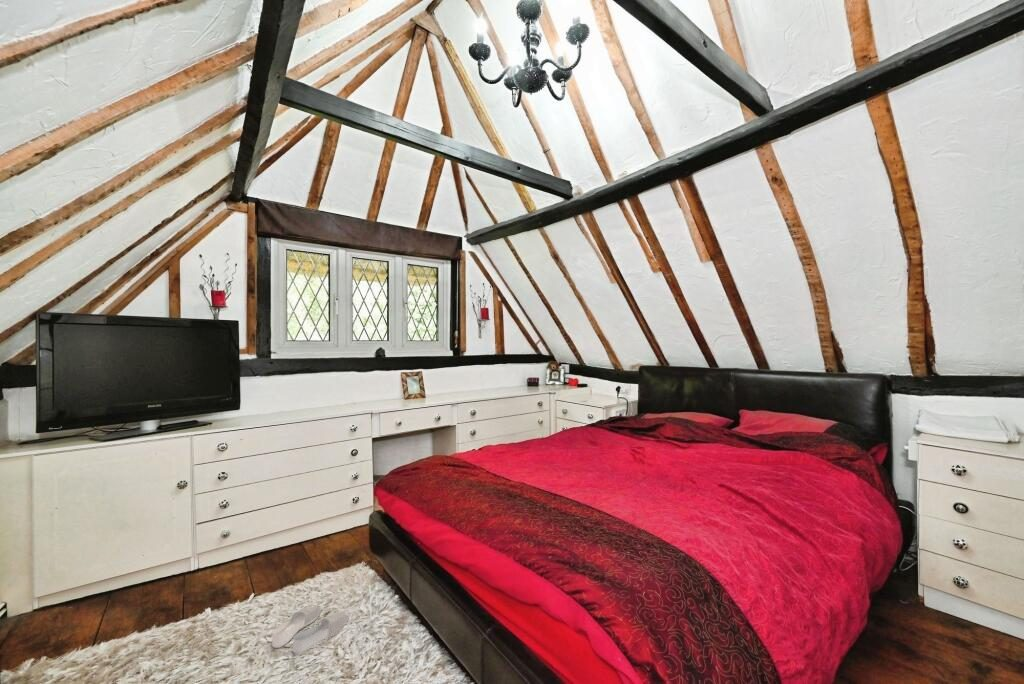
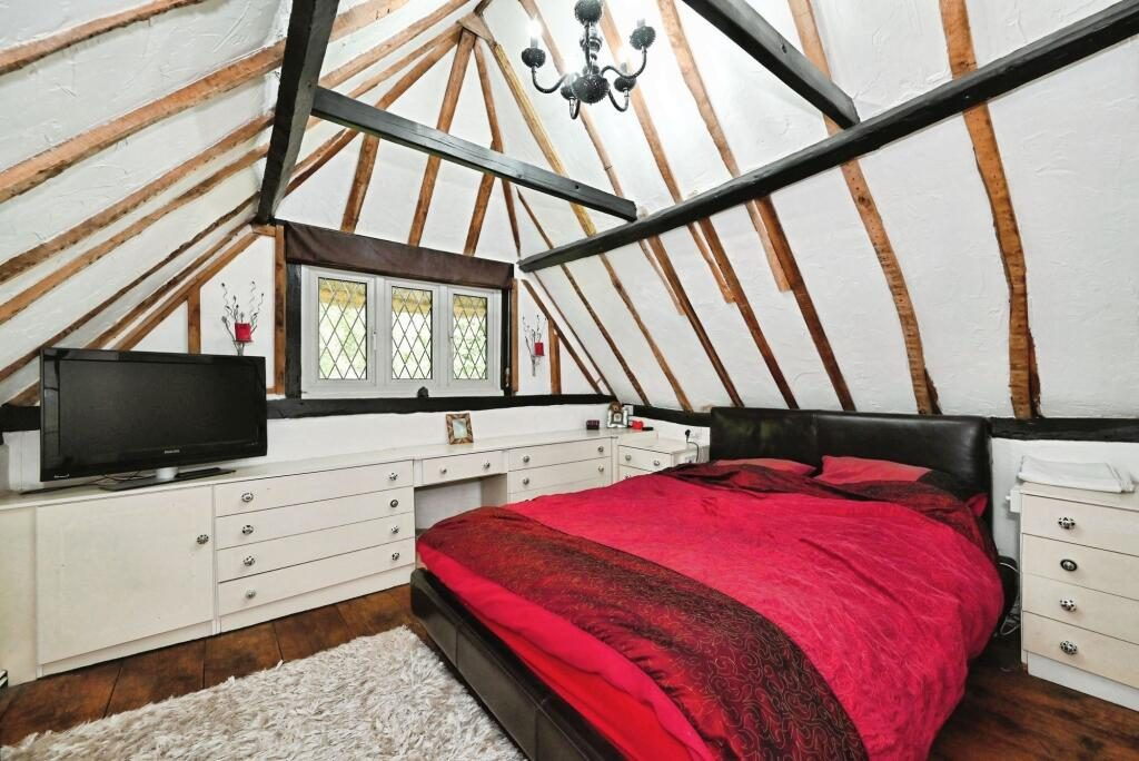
- slippers [271,606,350,654]
